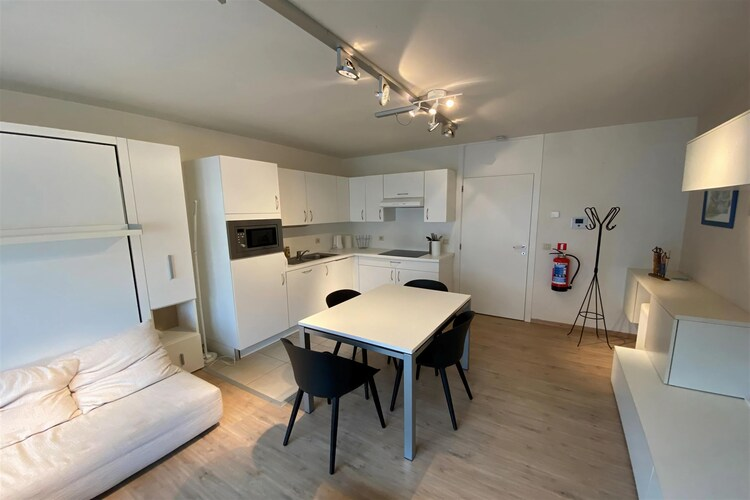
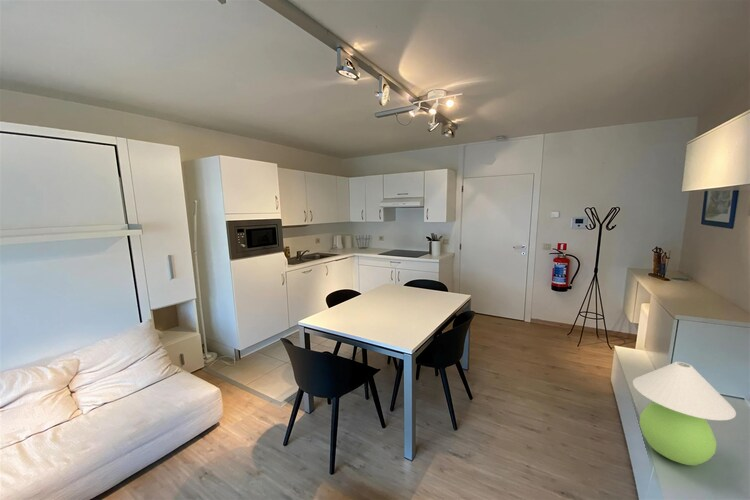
+ table lamp [632,361,737,466]
